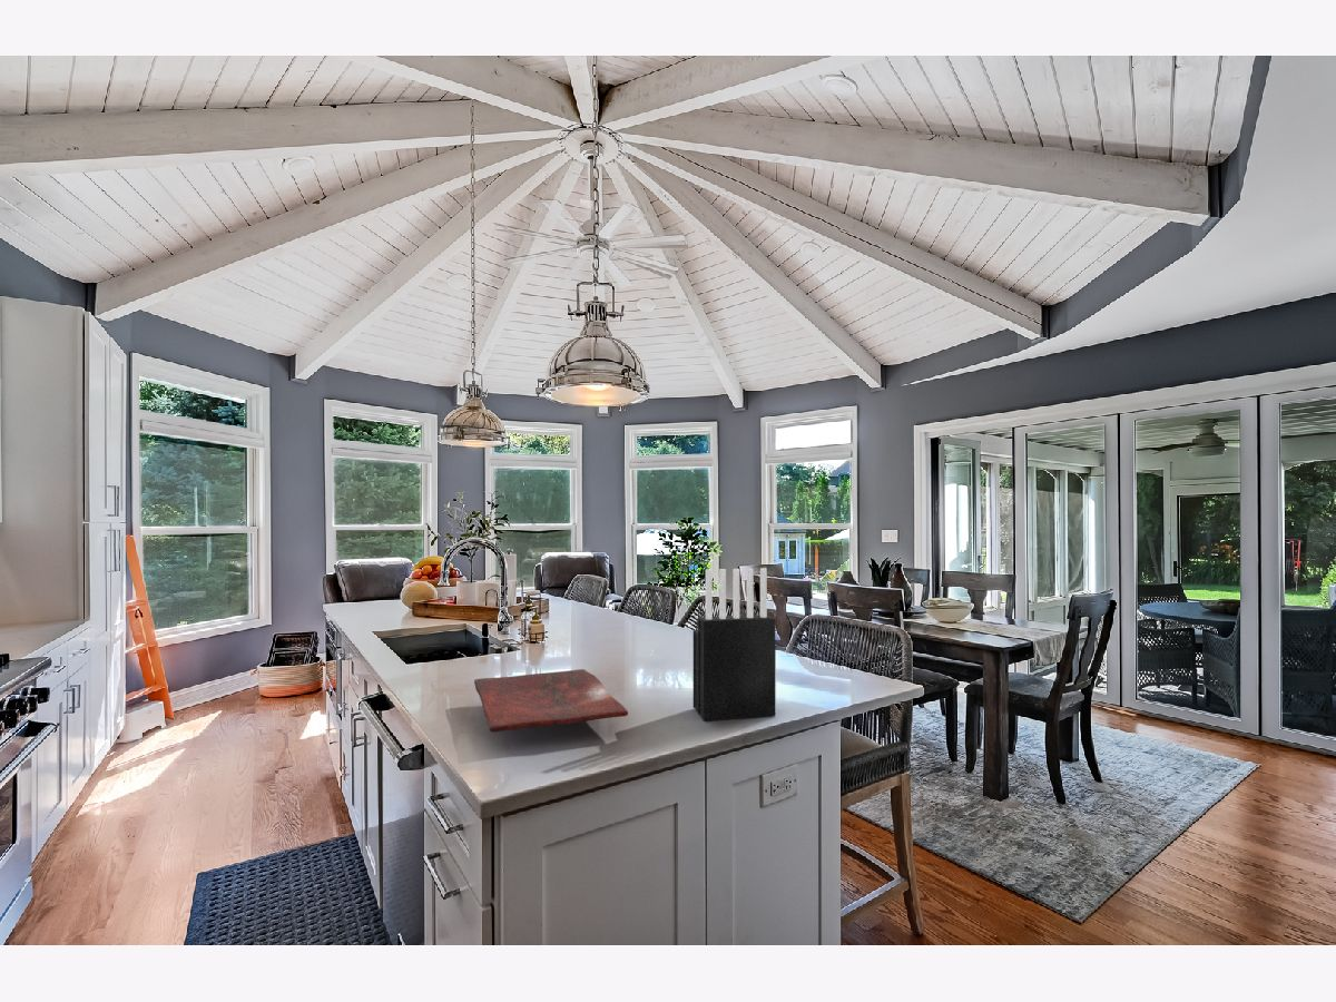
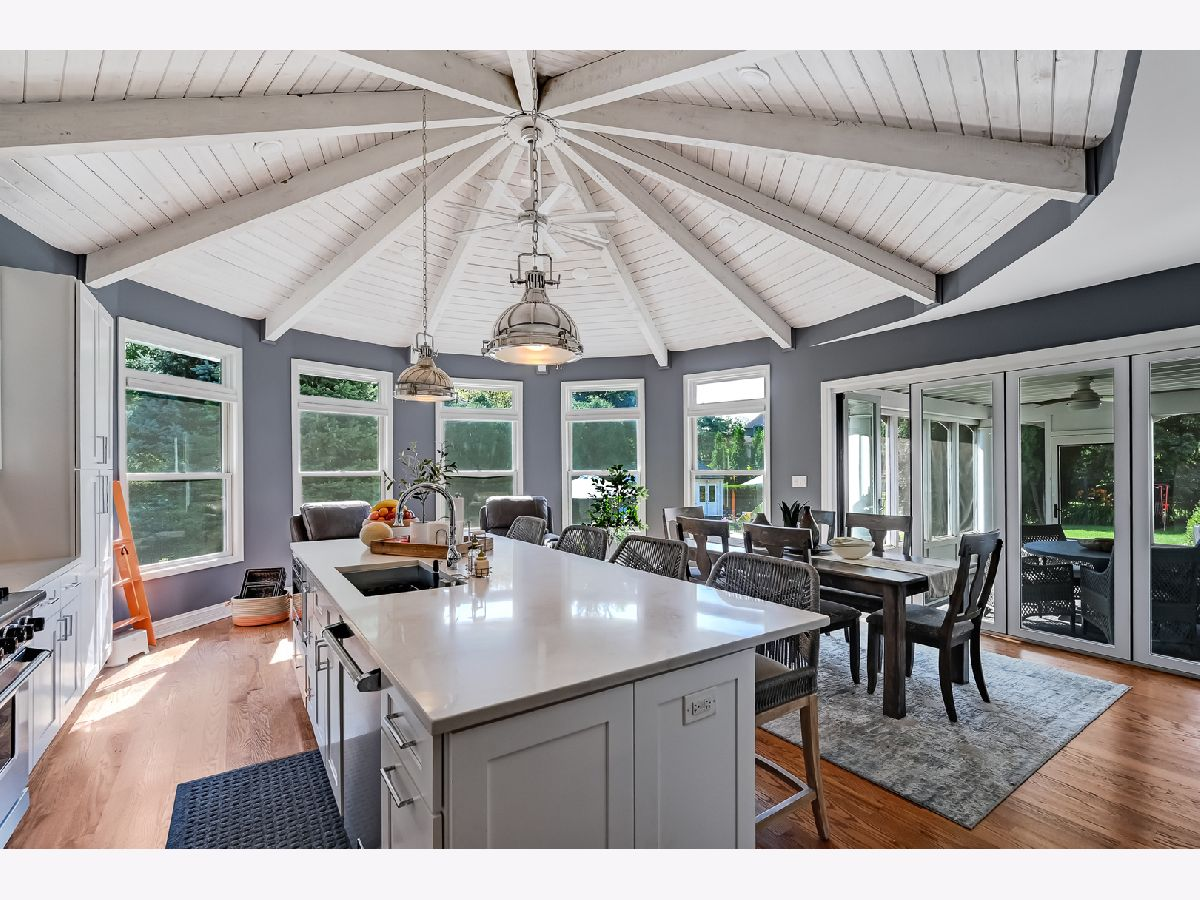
- cutting board [473,668,629,734]
- knife block [692,567,776,723]
